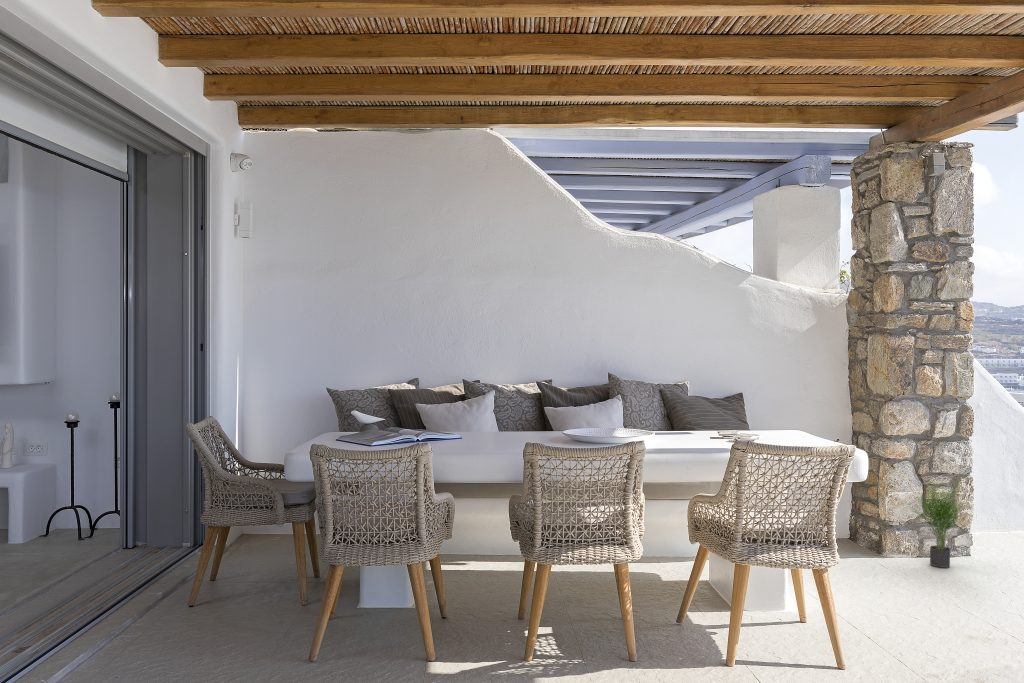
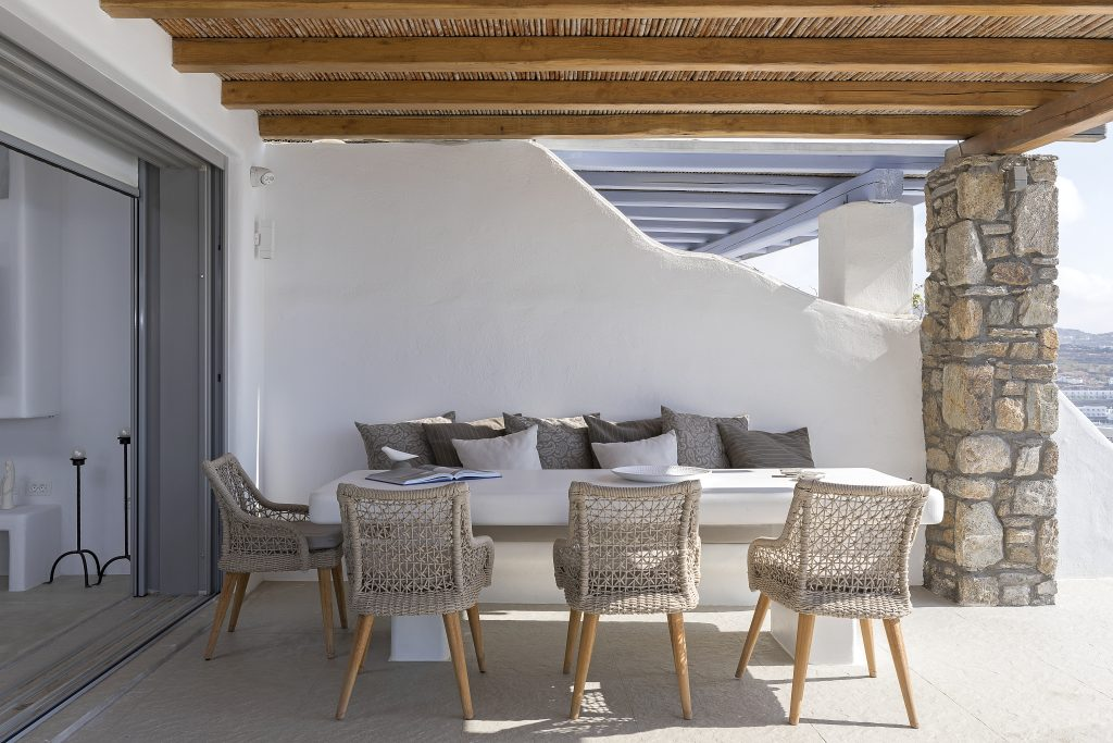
- potted plant [906,477,971,569]
